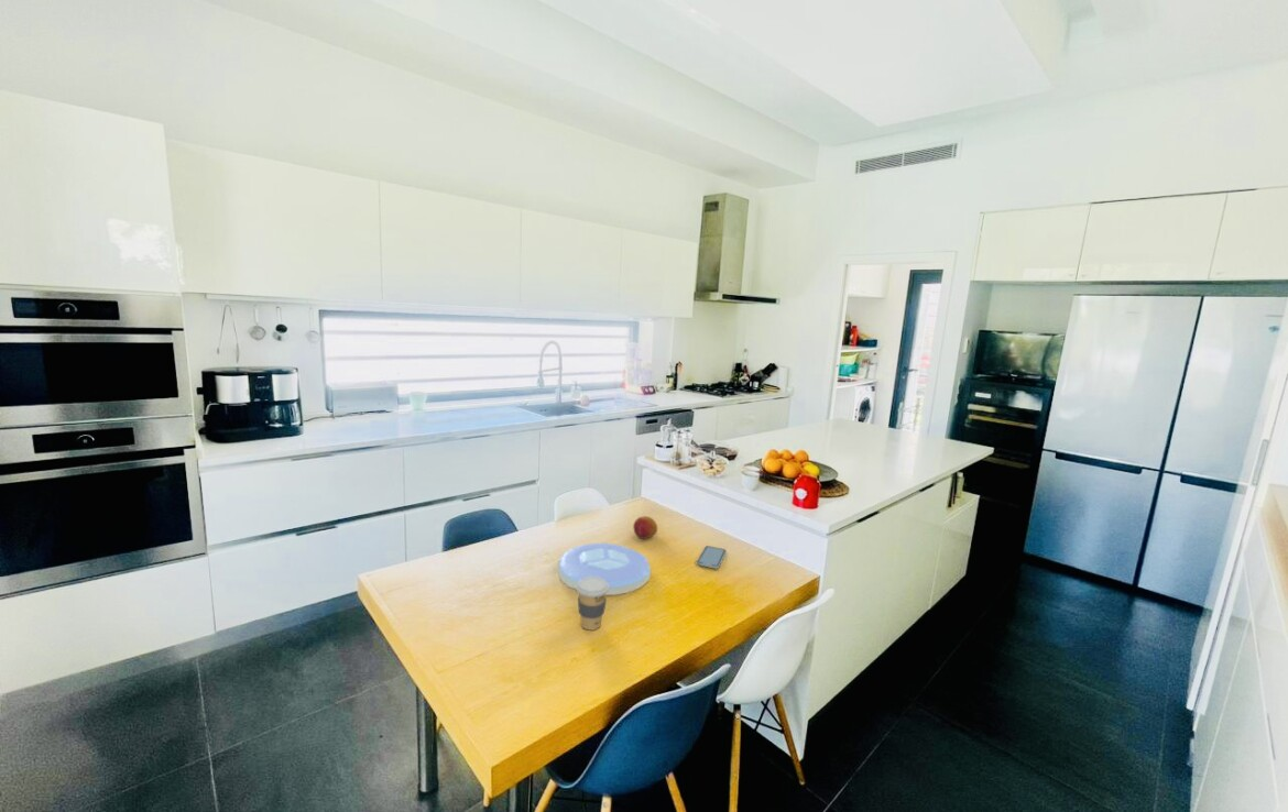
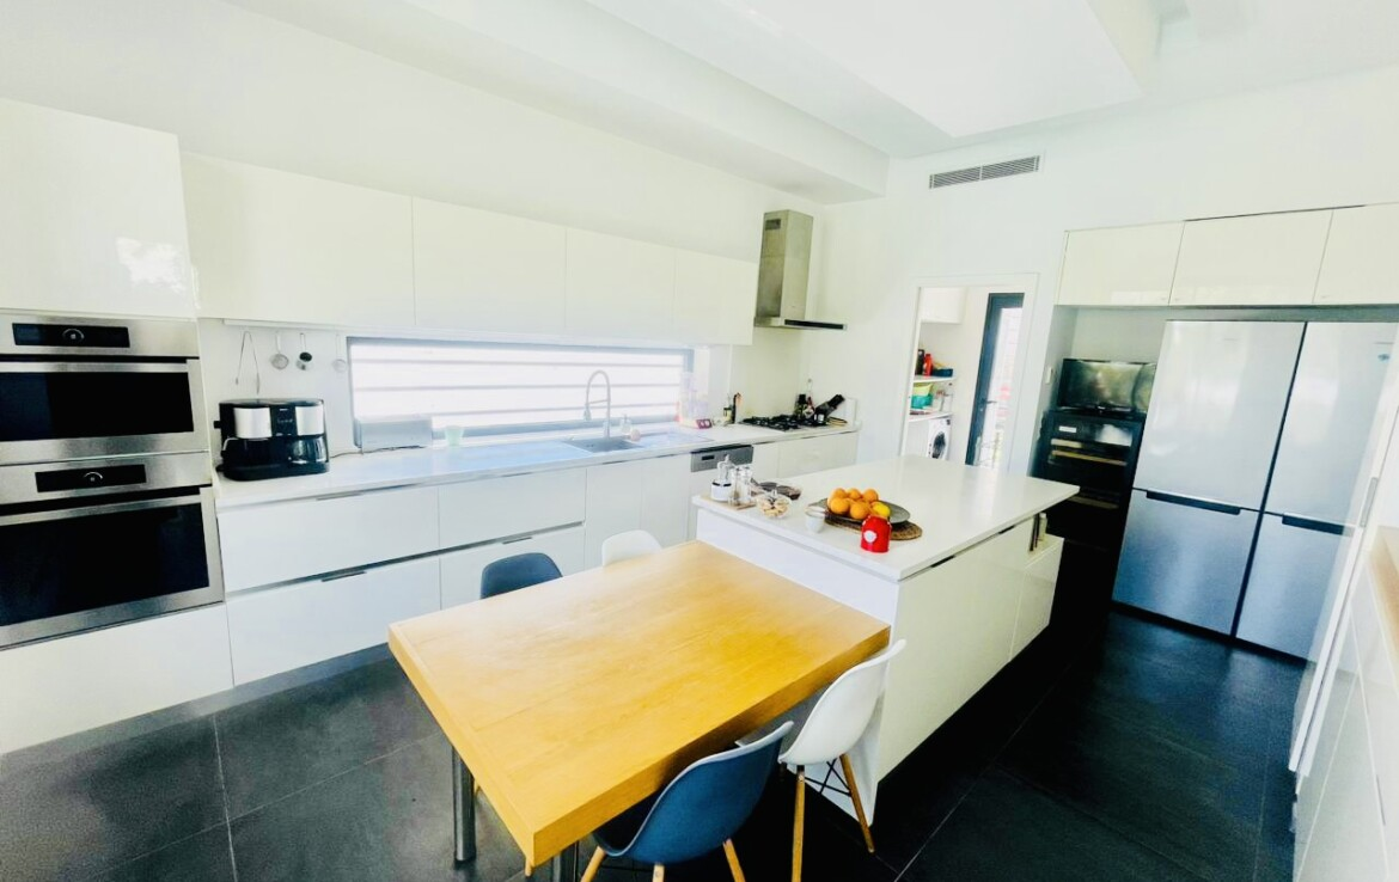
- coffee cup [575,577,609,632]
- fruit [632,515,658,540]
- plate [557,542,652,596]
- smartphone [696,545,728,570]
